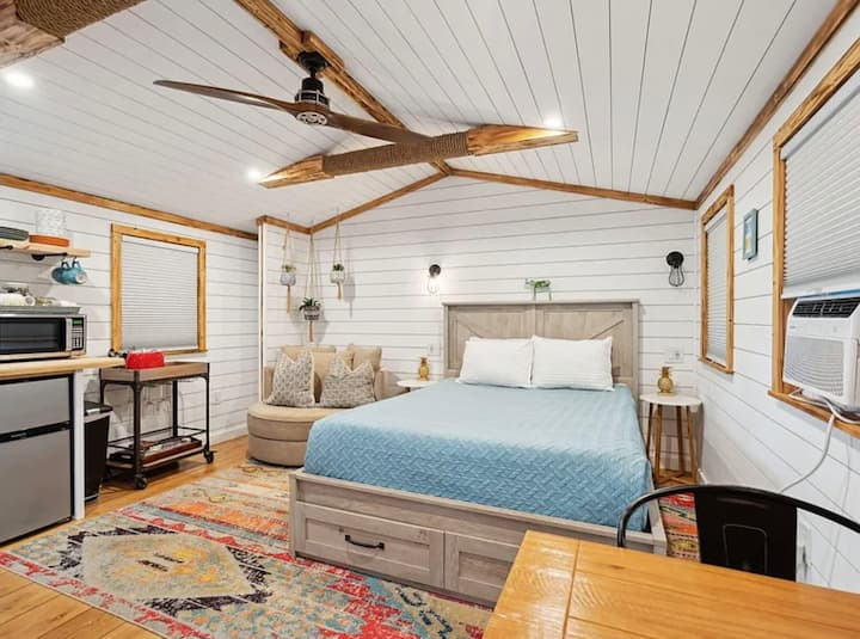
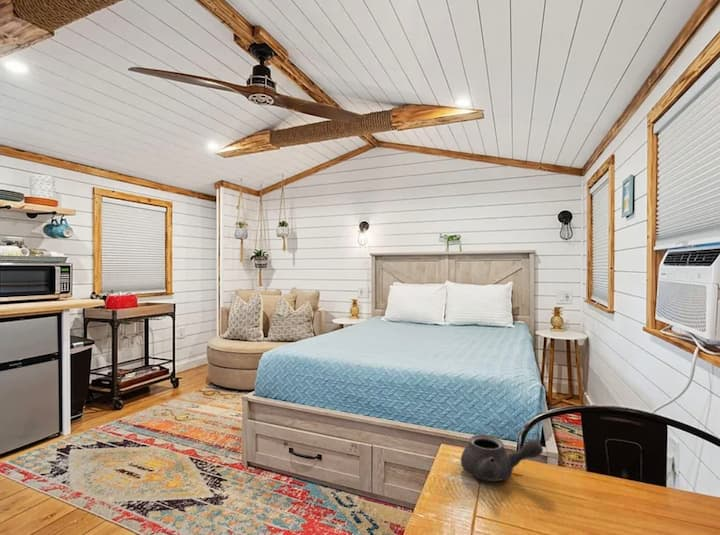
+ teapot [460,434,544,482]
